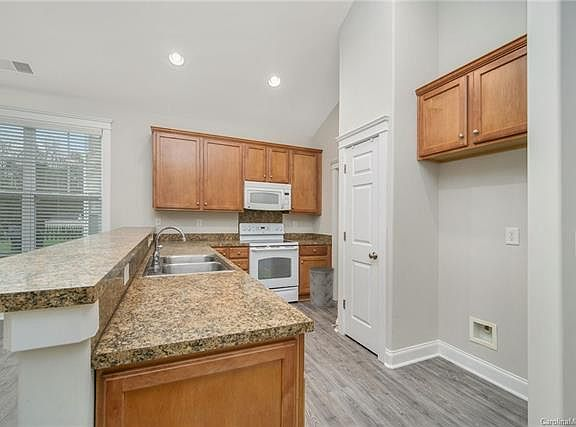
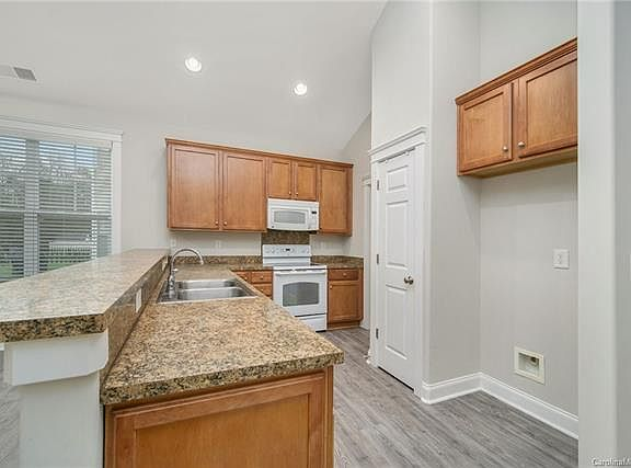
- trash can [308,265,335,309]
